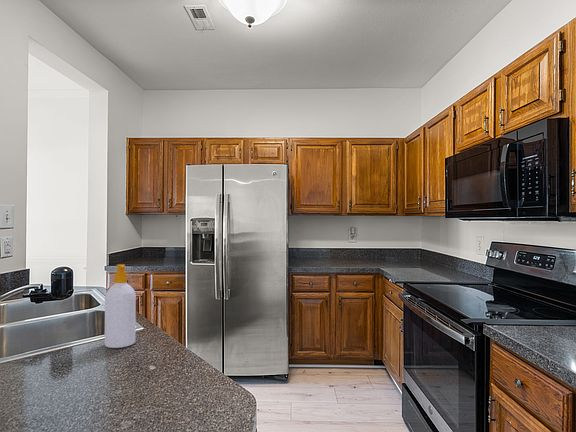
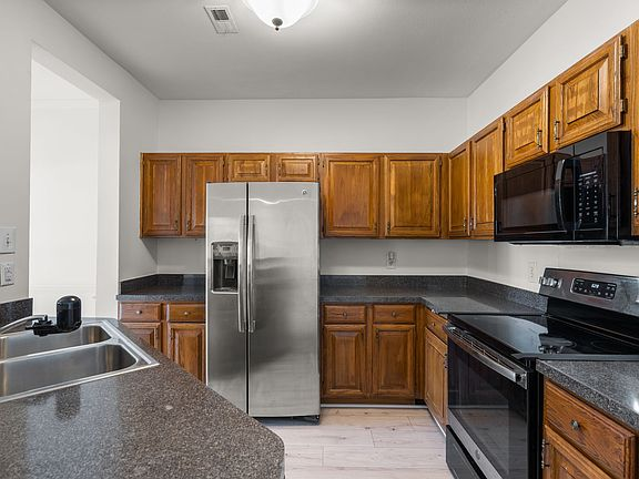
- soap bottle [104,264,137,349]
